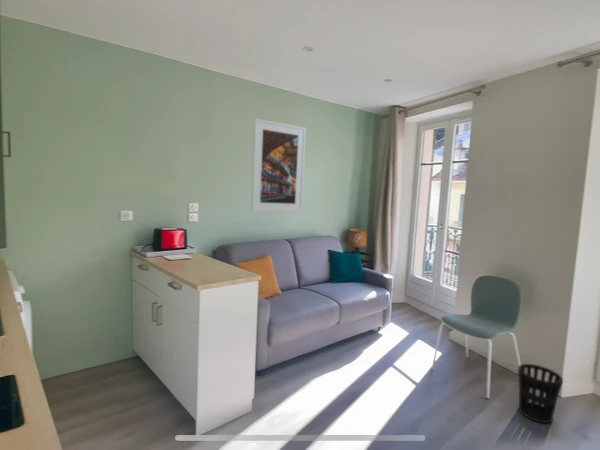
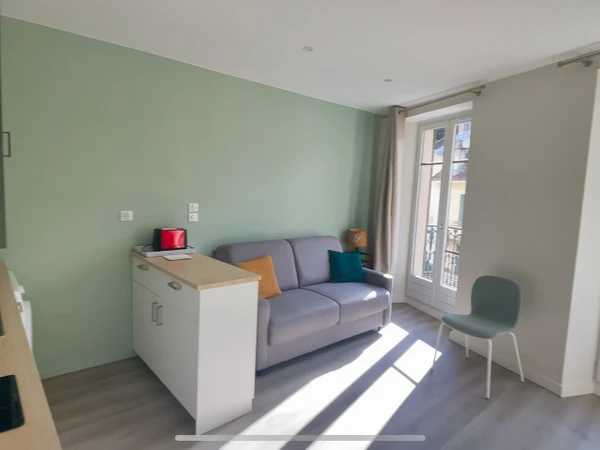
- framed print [250,117,307,213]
- wastebasket [517,363,564,424]
